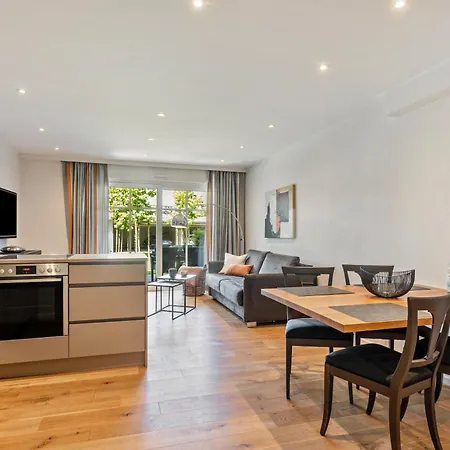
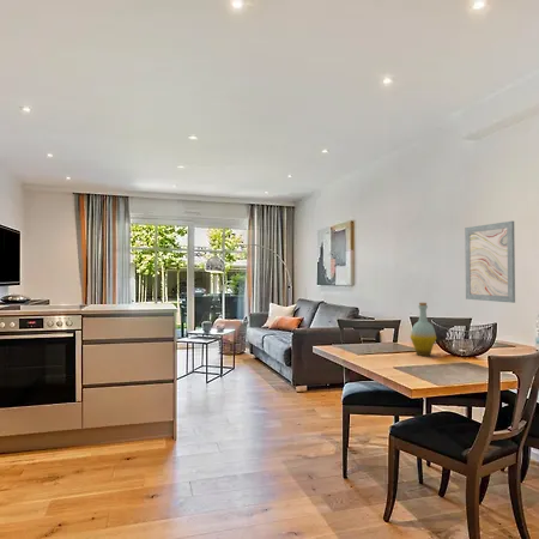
+ bottle [408,302,437,357]
+ wall art [464,220,516,304]
